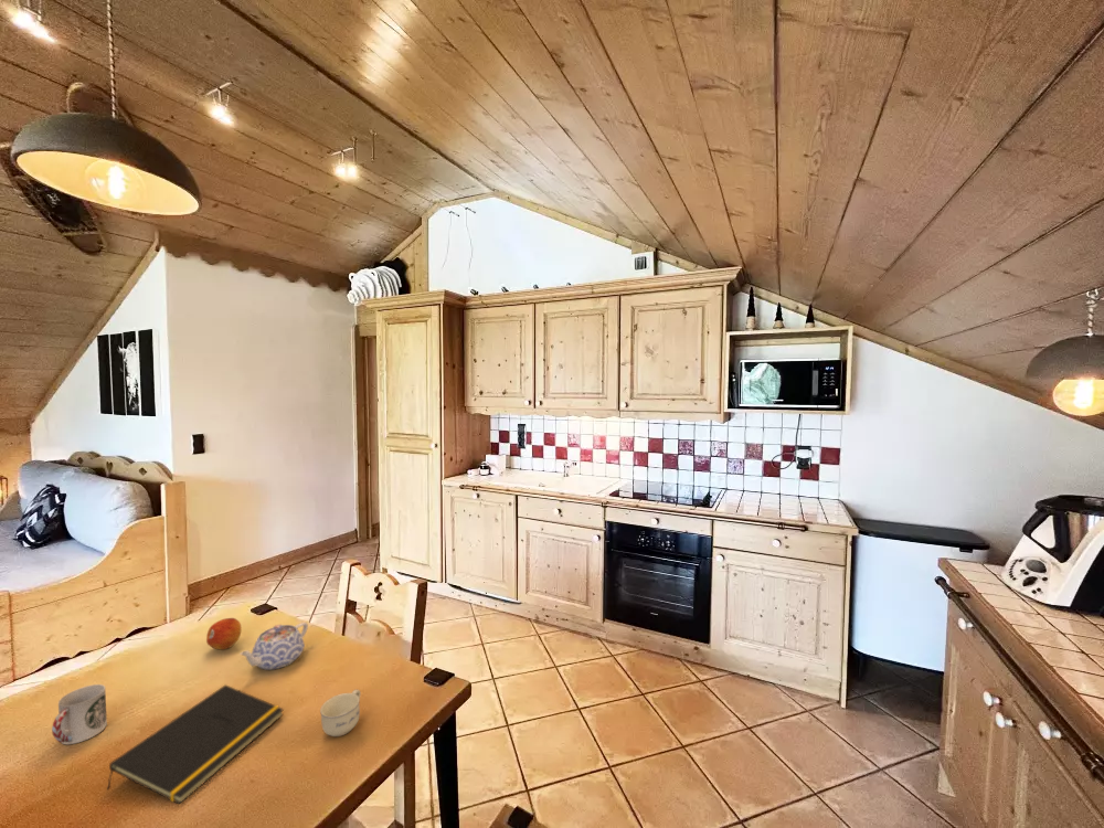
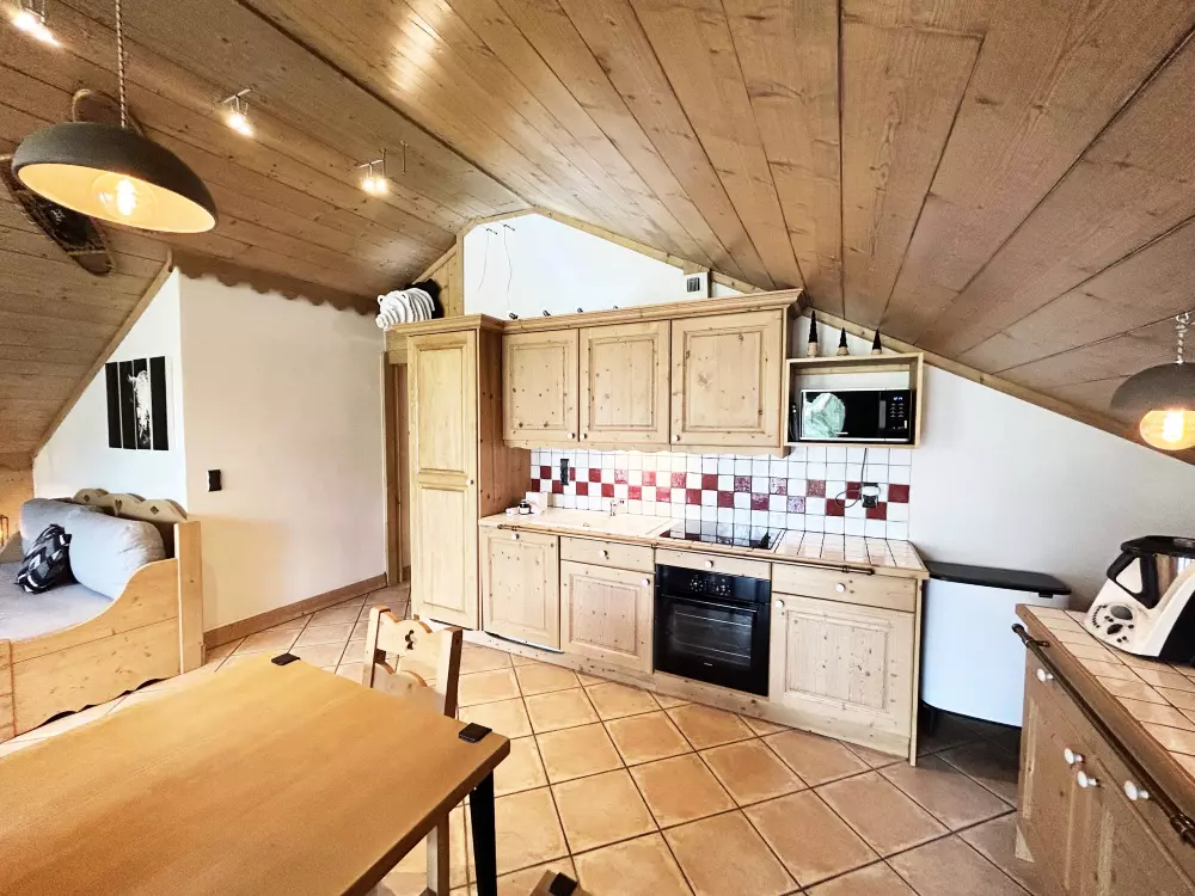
- teapot [238,622,309,671]
- fruit [205,617,243,651]
- notepad [106,683,285,805]
- cup [51,683,108,745]
- cup [319,689,362,737]
